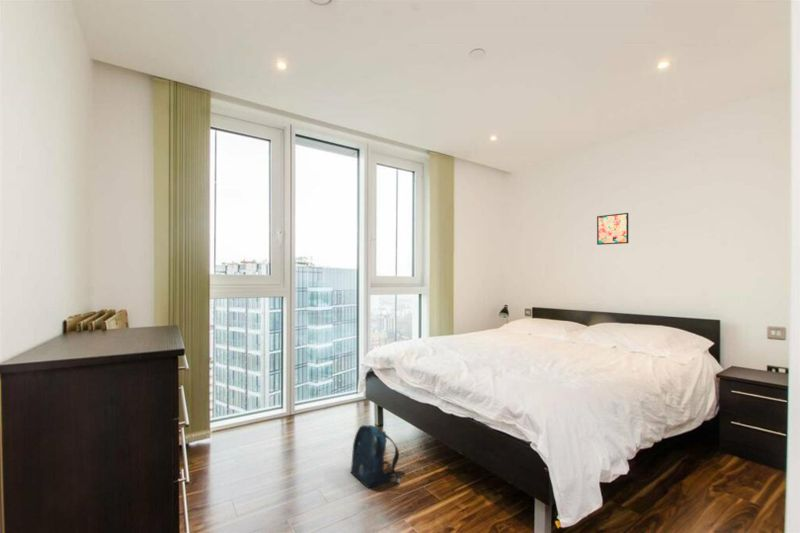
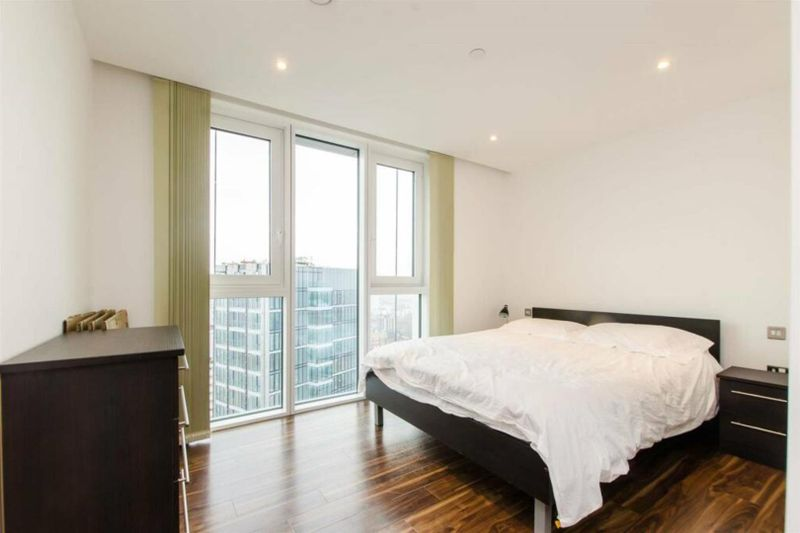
- backpack [350,424,402,489]
- wall art [596,212,629,246]
